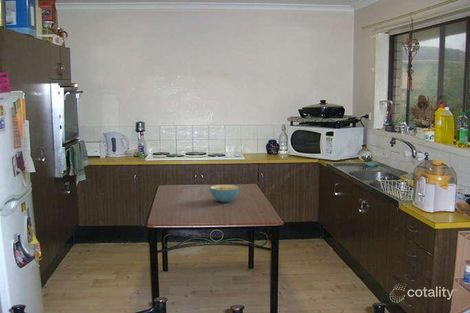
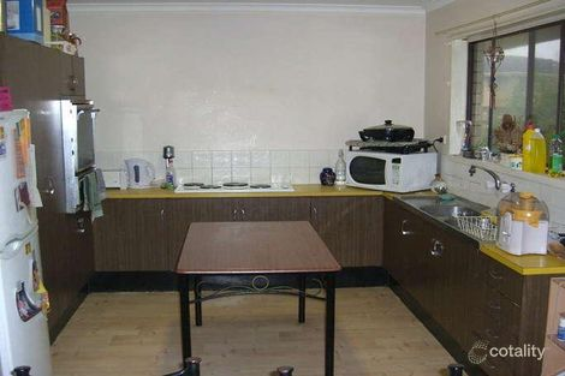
- cereal bowl [209,184,240,203]
